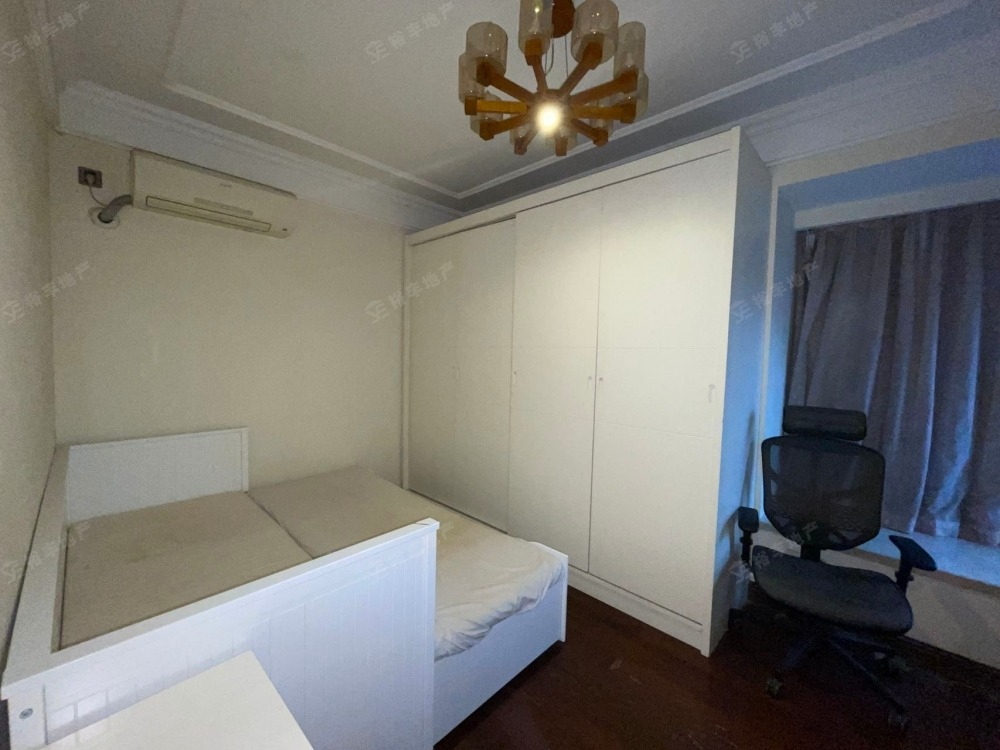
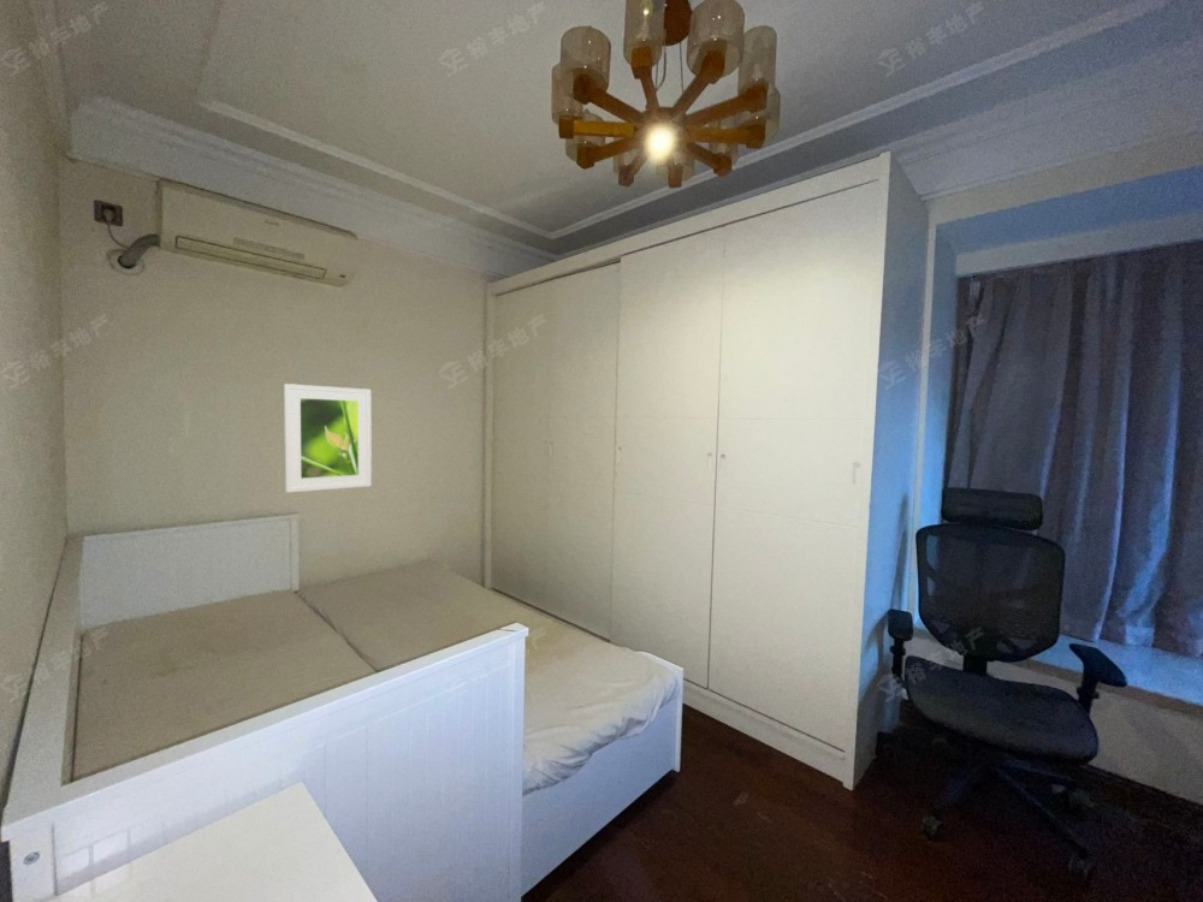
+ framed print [283,382,373,494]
